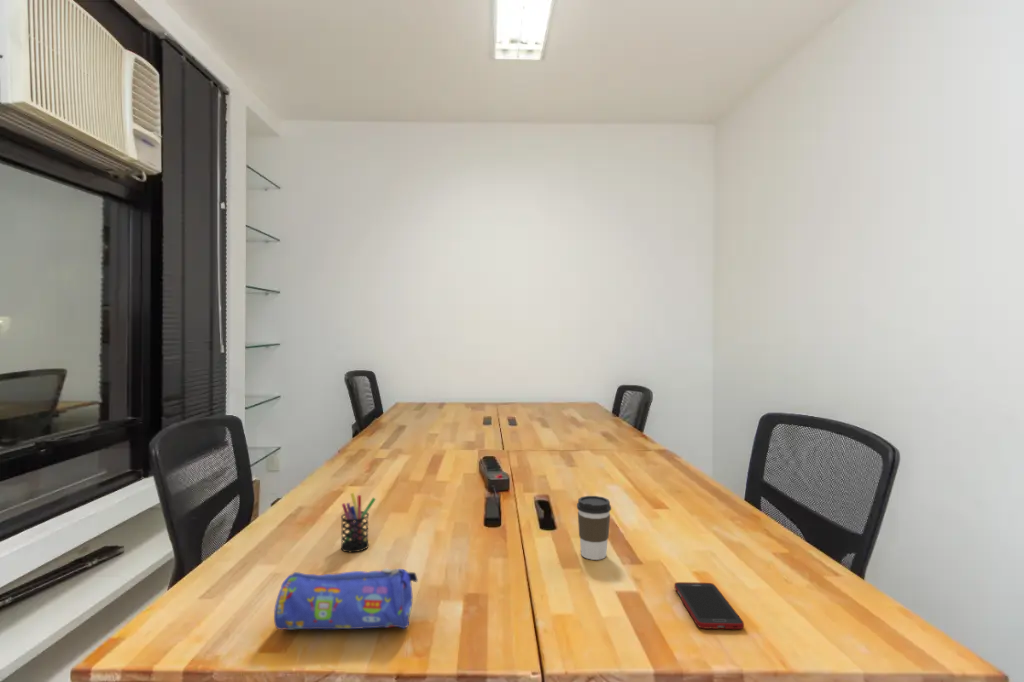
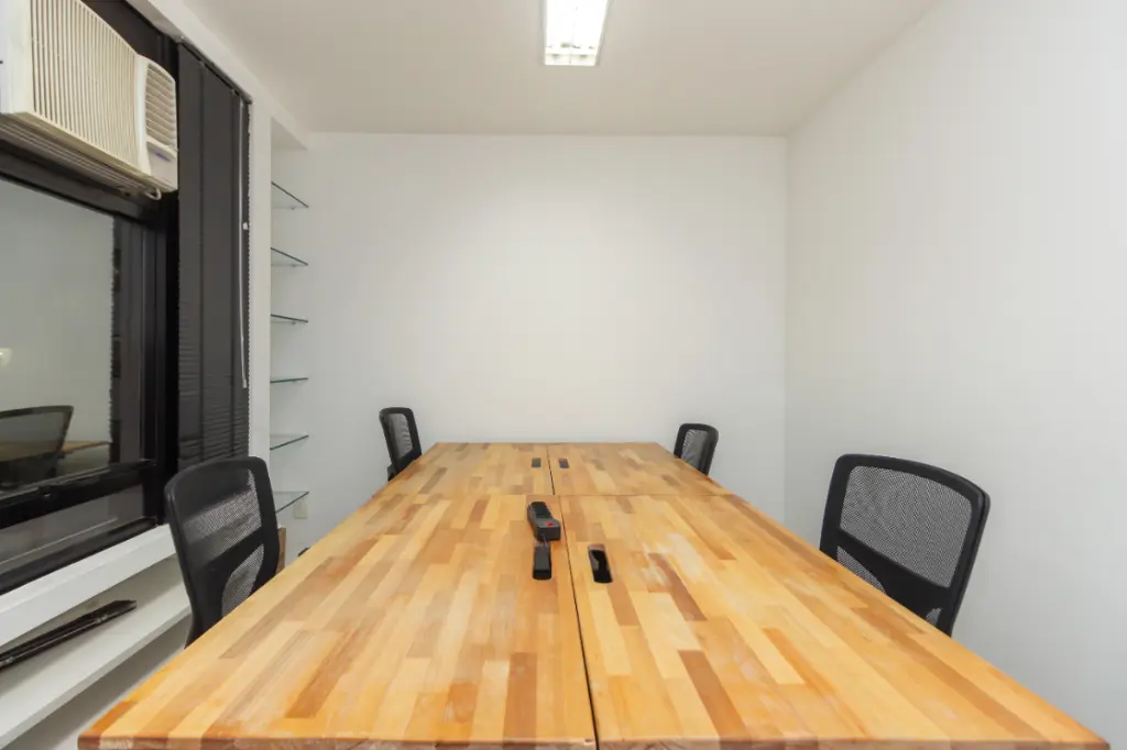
- pencil case [273,567,419,631]
- pen holder [340,492,377,553]
- cell phone [673,581,745,630]
- coffee cup [576,495,612,561]
